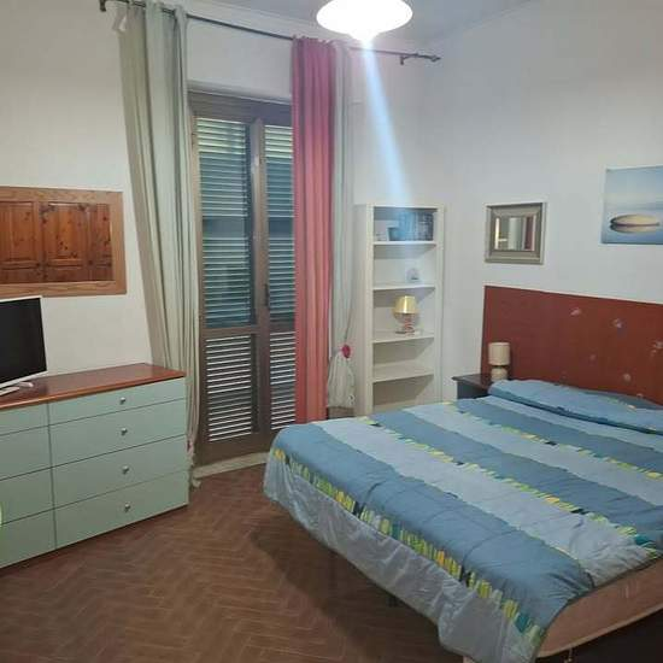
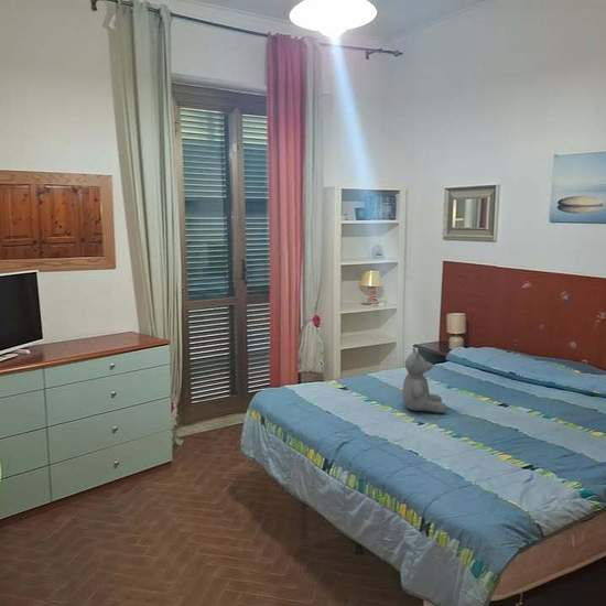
+ teddy bear [401,345,448,414]
